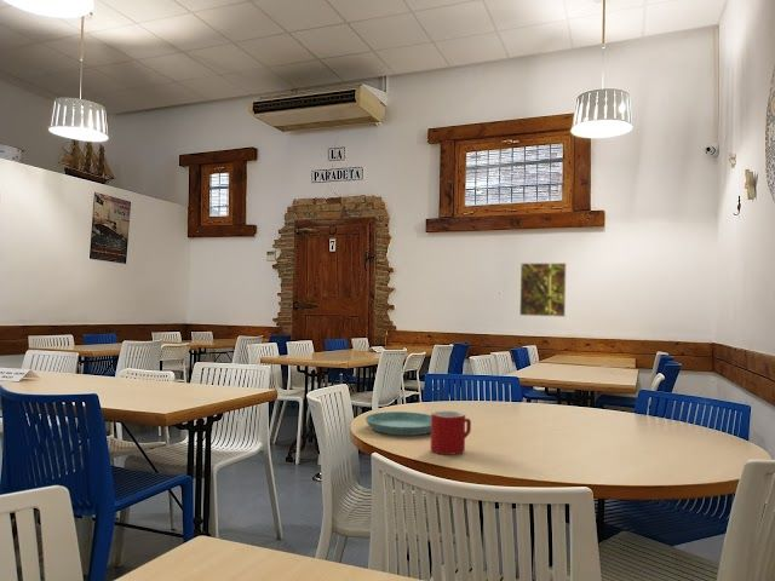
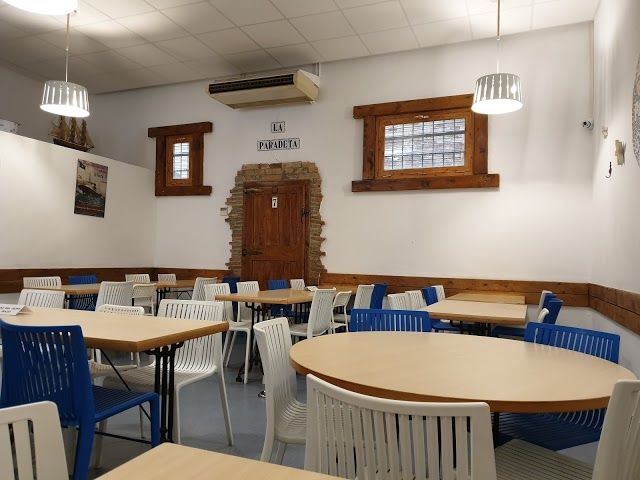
- mug [430,410,472,456]
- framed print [518,261,567,318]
- saucer [364,410,431,437]
